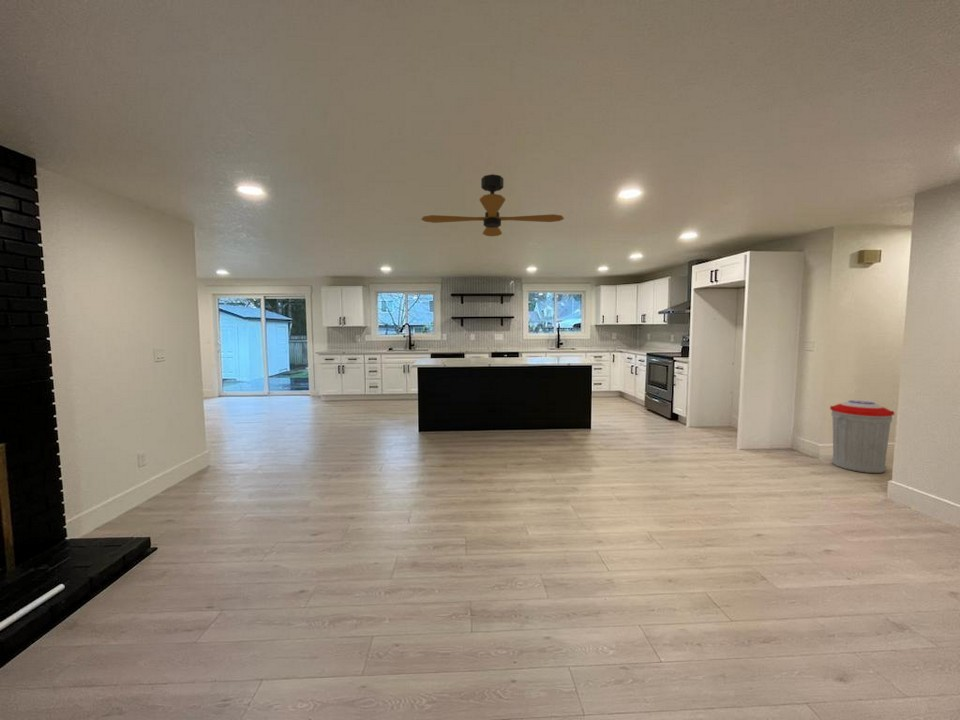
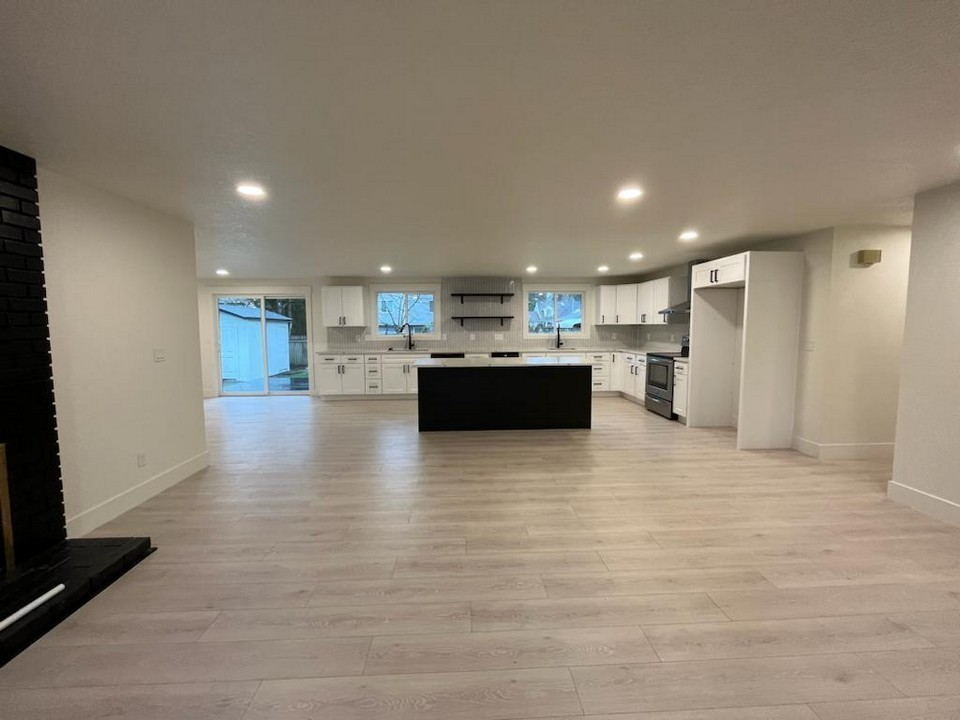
- ceiling fan [420,173,565,237]
- trash can [829,399,896,474]
